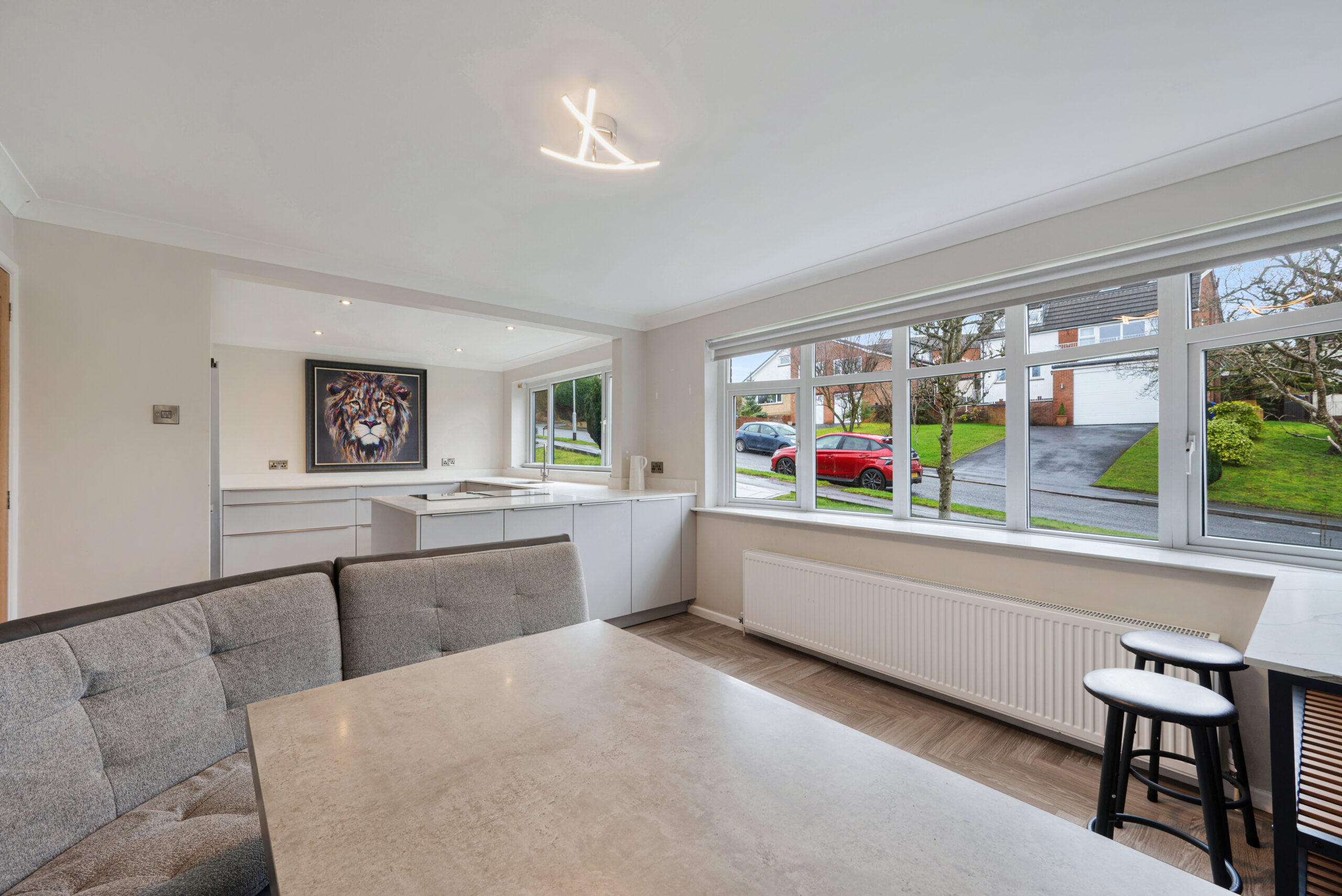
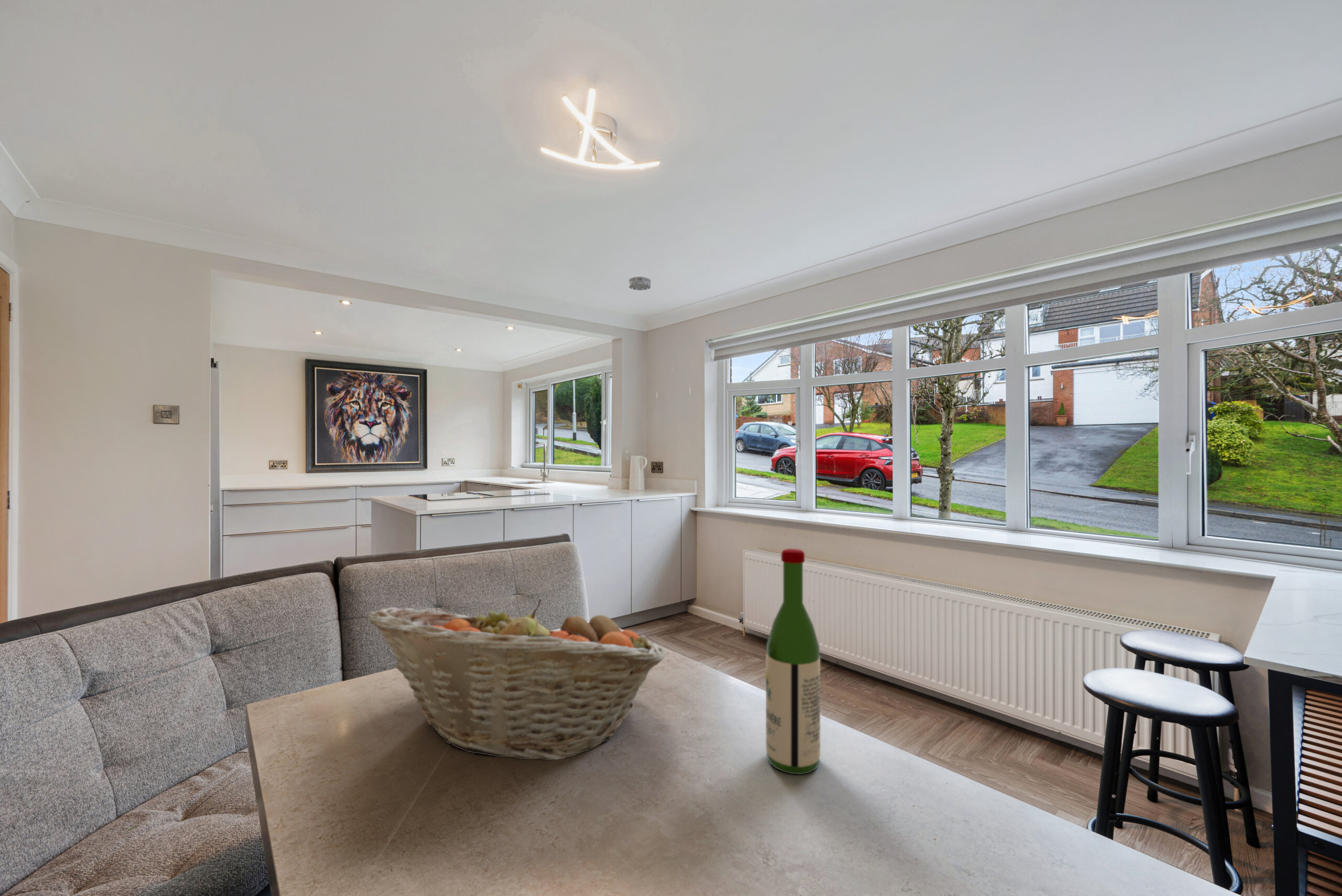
+ wine bottle [765,548,821,775]
+ fruit basket [366,598,666,761]
+ smoke detector [629,276,651,291]
